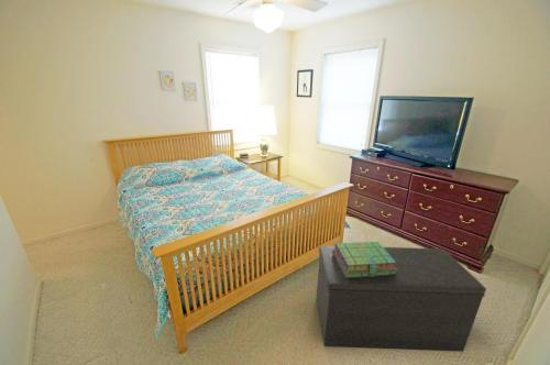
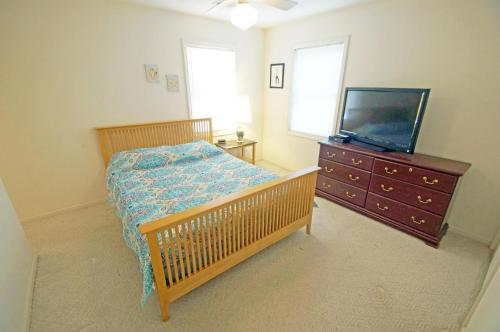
- bench [316,245,487,353]
- stack of books [332,241,397,278]
